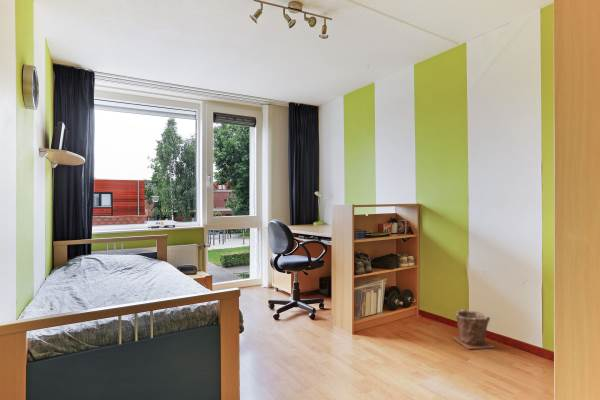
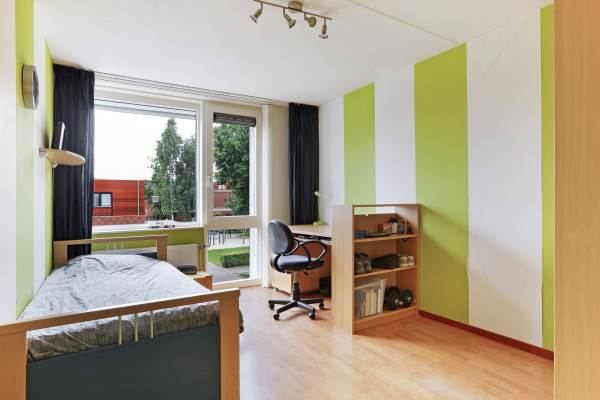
- plant pot [452,308,495,350]
